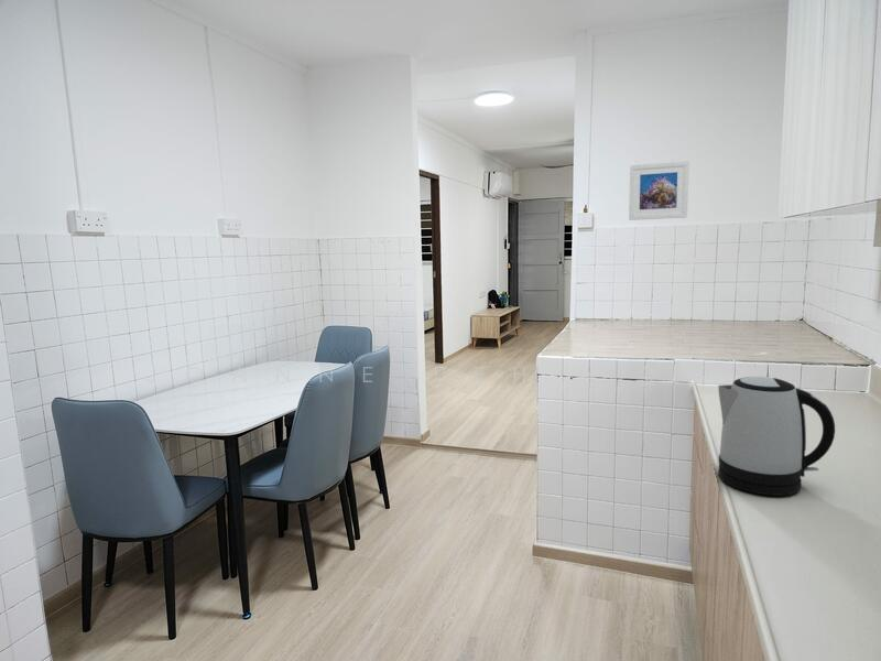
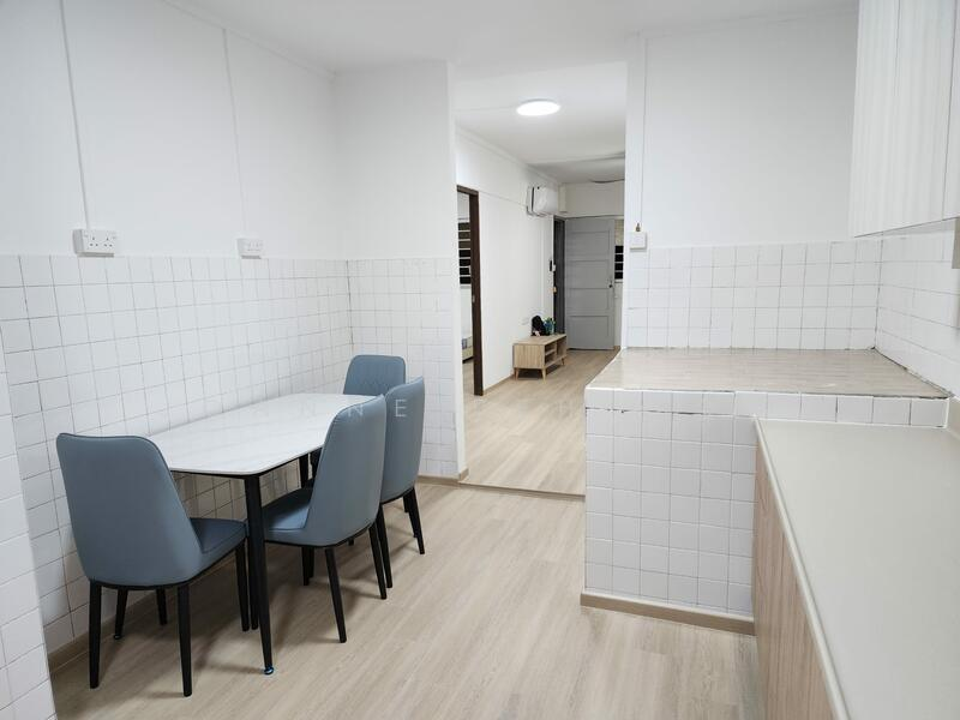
- kettle [717,376,836,497]
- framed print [628,160,690,221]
